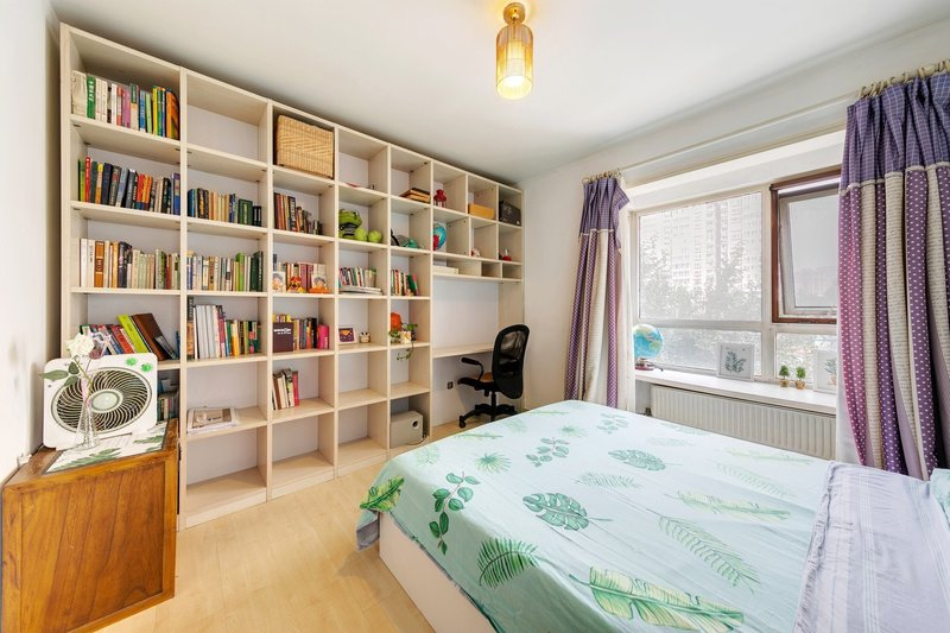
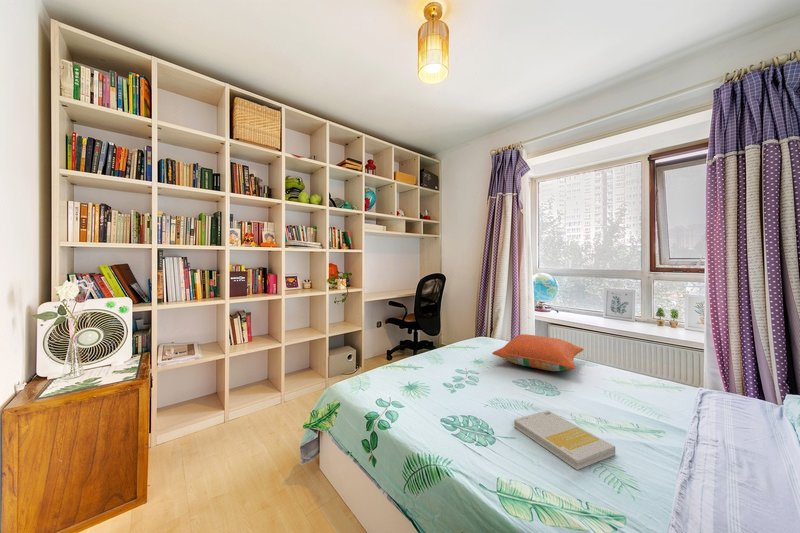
+ pillow [491,333,585,372]
+ book [513,410,616,471]
